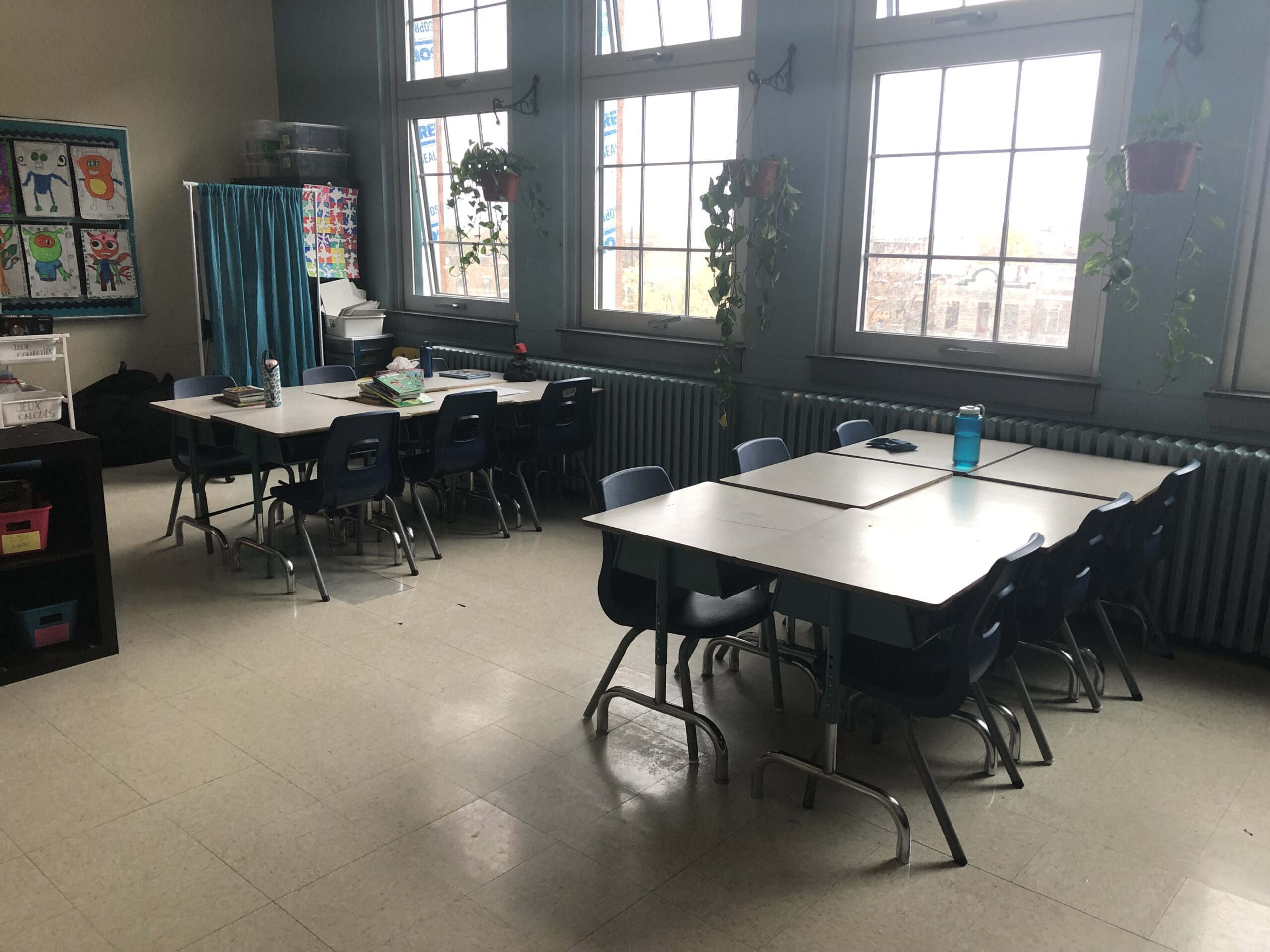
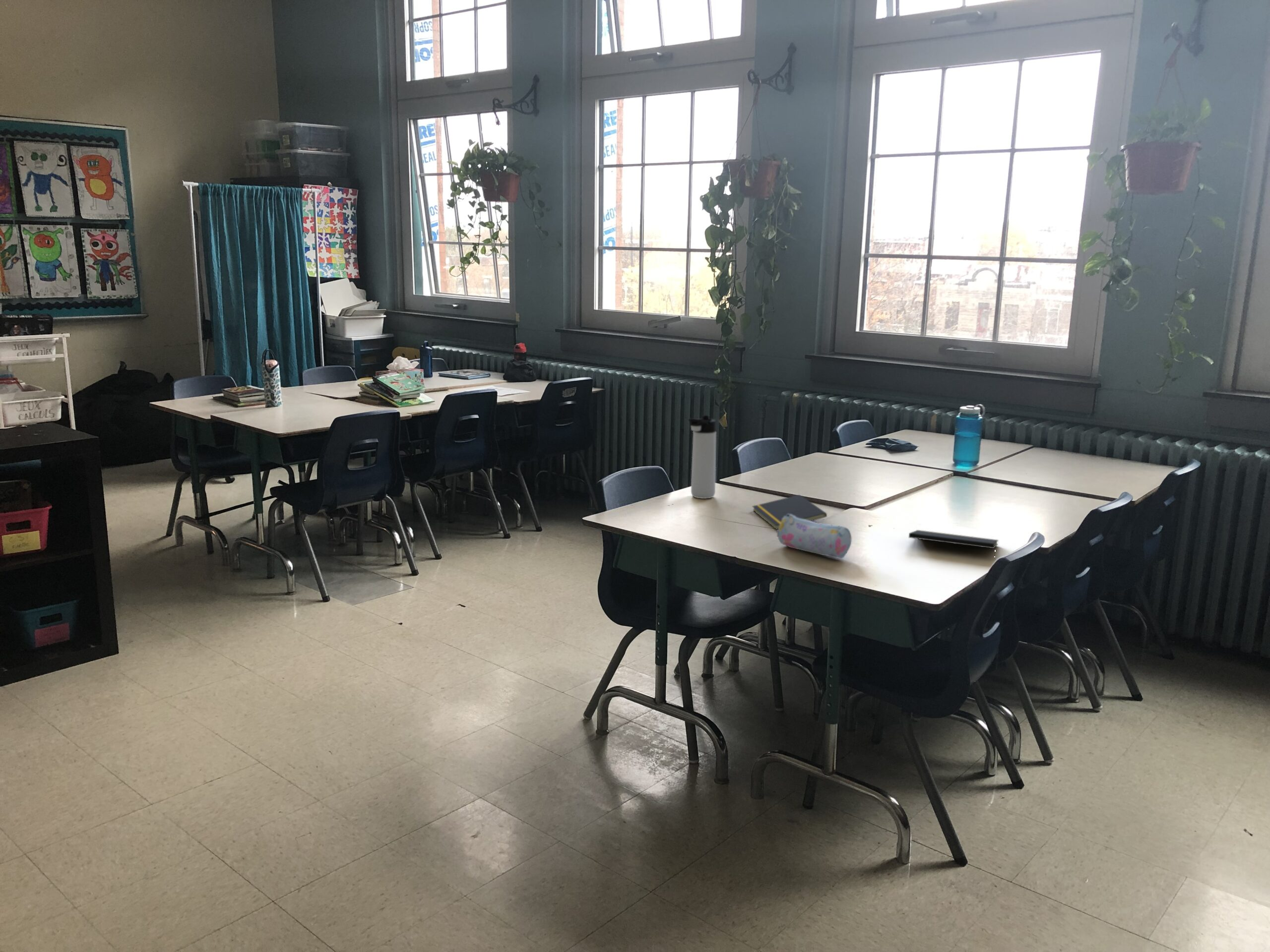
+ notepad [752,494,827,530]
+ pencil case [776,514,852,559]
+ notepad [908,530,999,560]
+ thermos bottle [688,415,717,499]
